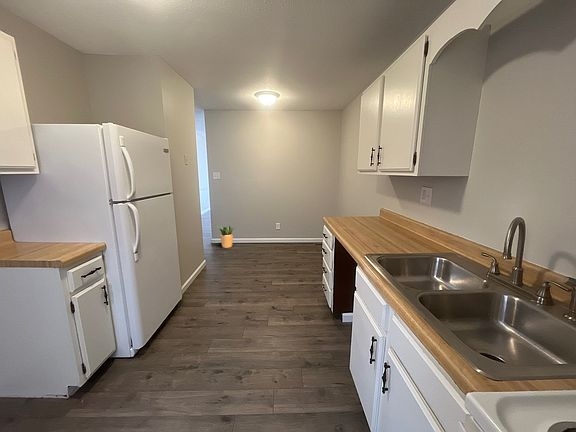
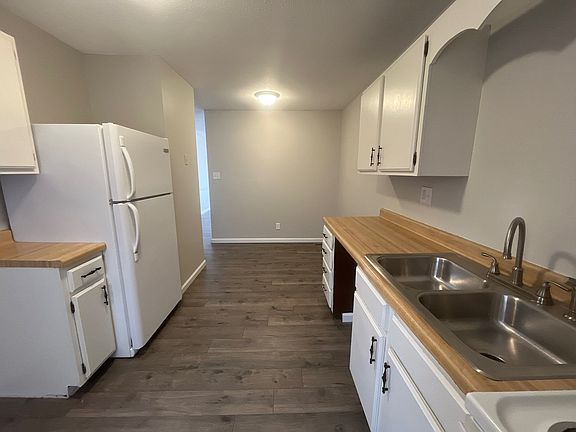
- potted plant [216,224,236,249]
